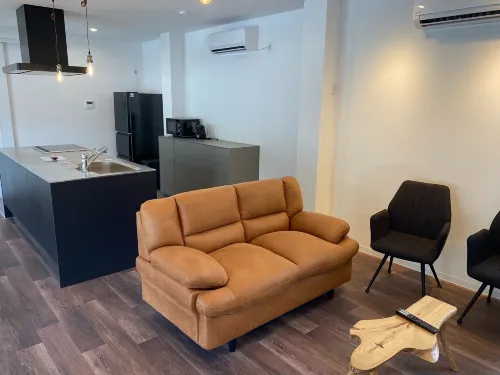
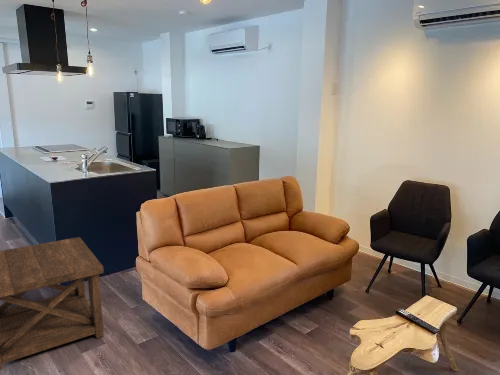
+ side table [0,236,105,371]
